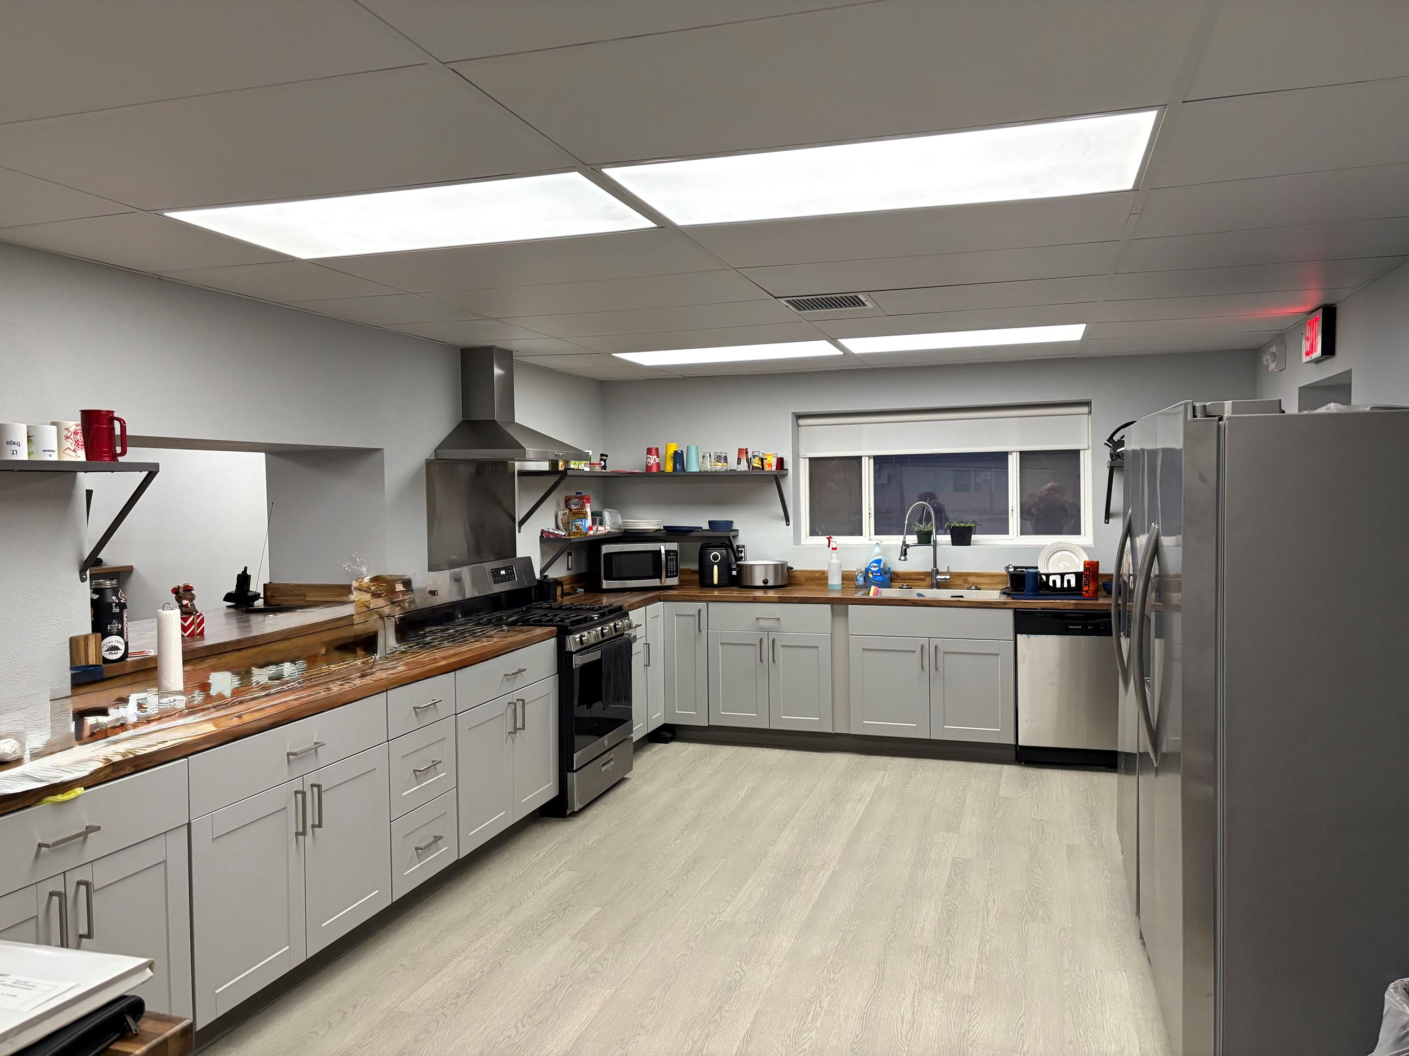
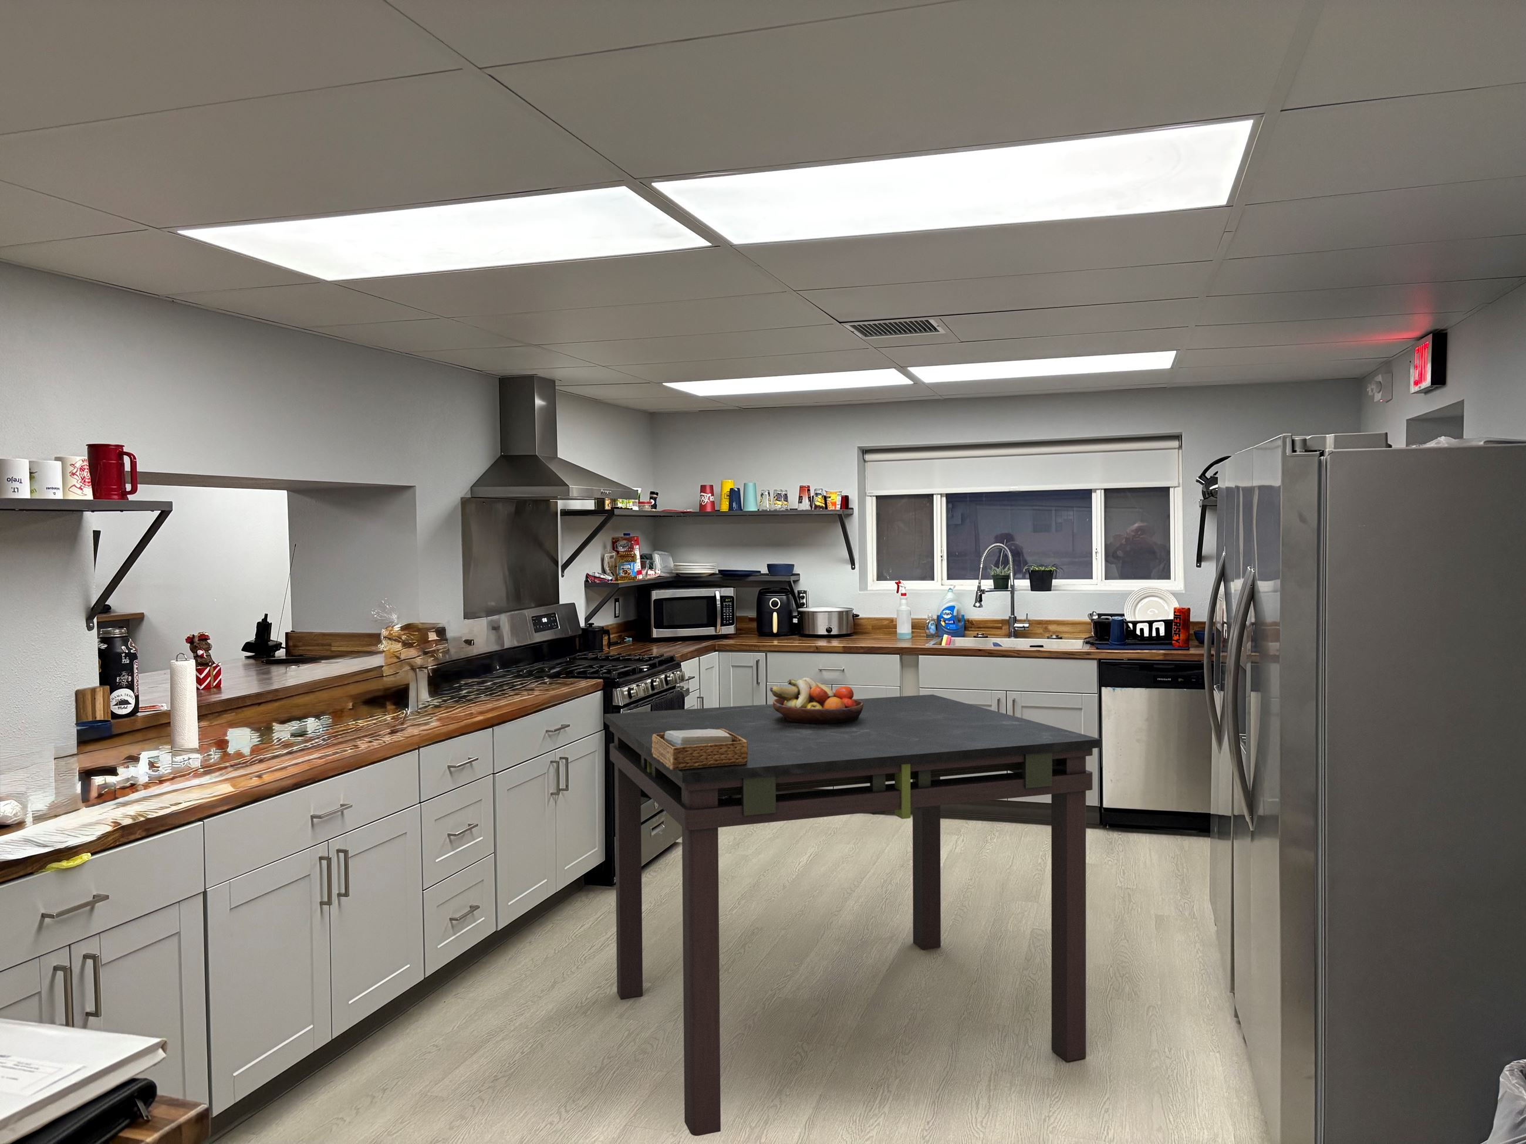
+ dining table [603,695,1102,1137]
+ napkin holder [652,728,747,770]
+ fruit bowl [769,677,864,723]
